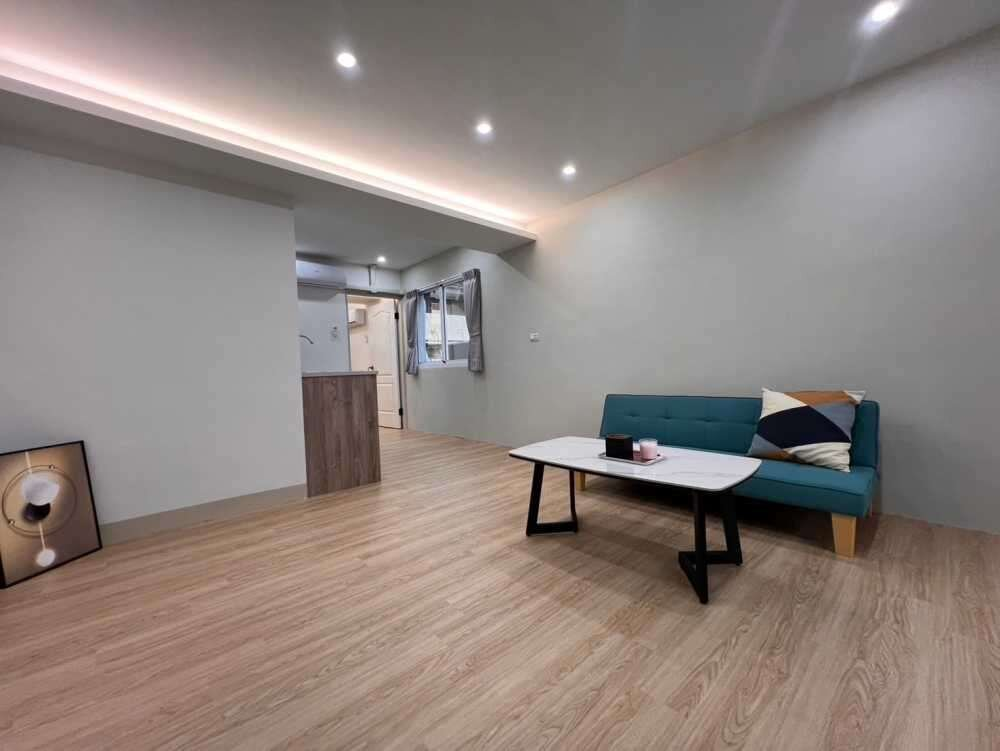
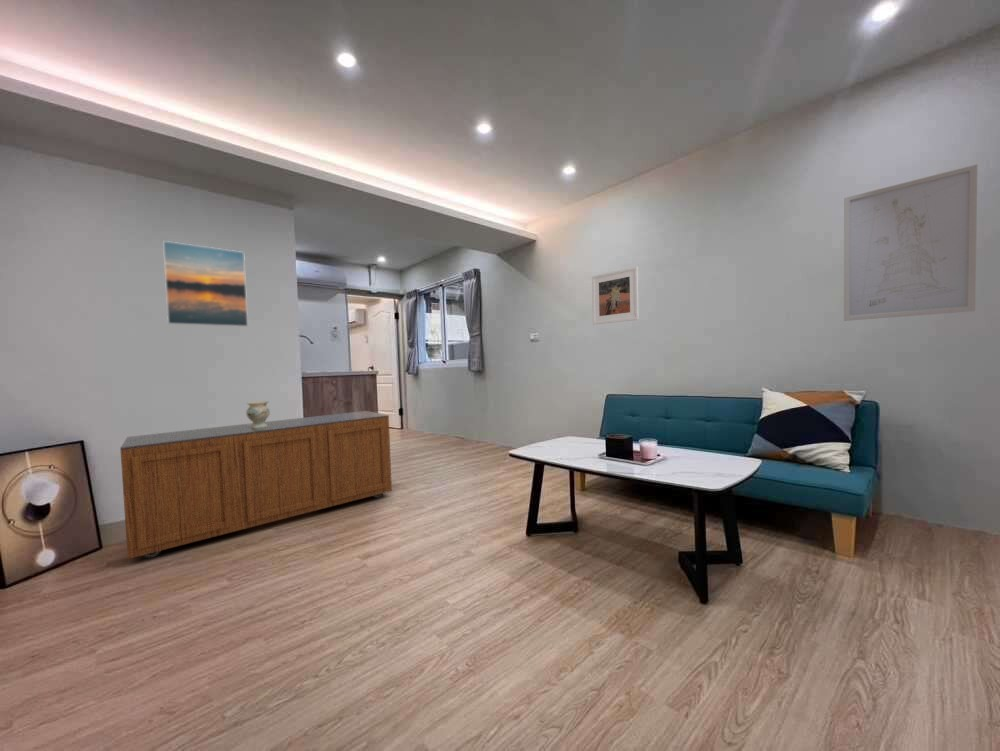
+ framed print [591,266,640,326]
+ sideboard [119,410,393,560]
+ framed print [162,240,249,328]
+ wall art [843,164,978,322]
+ vase [245,400,271,428]
